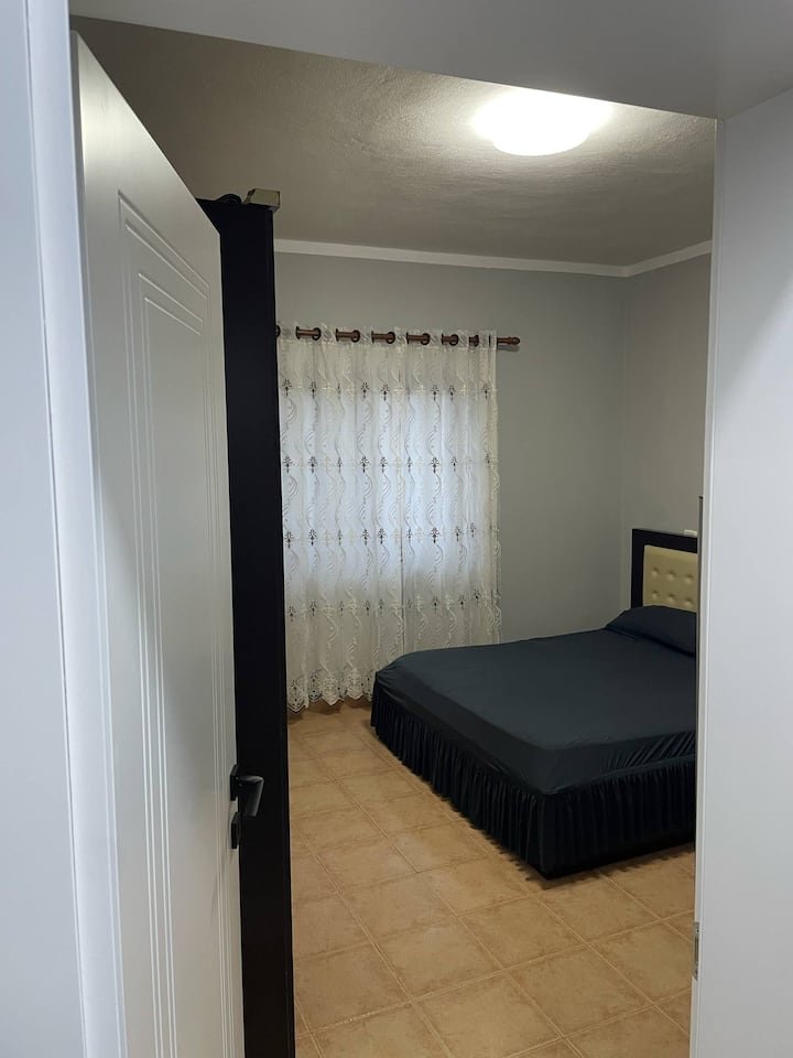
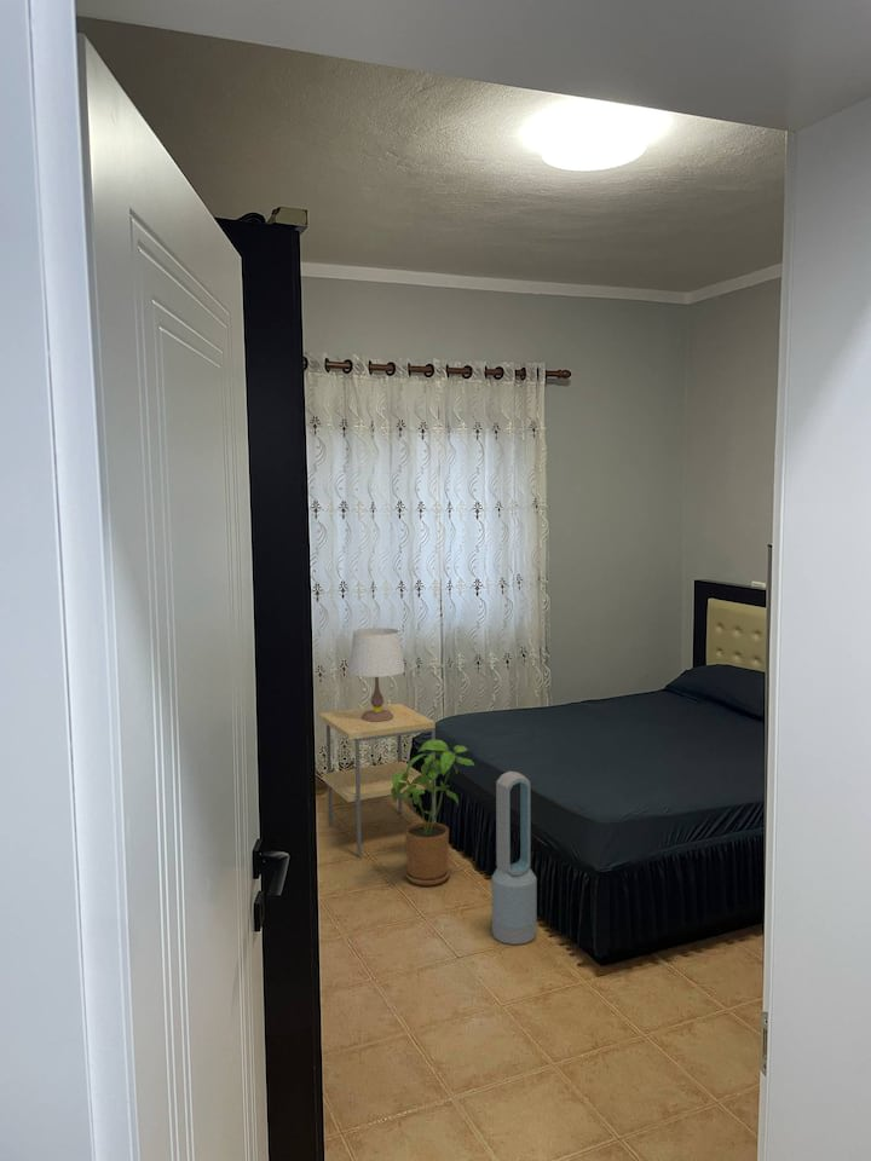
+ air purifier [490,770,538,946]
+ table lamp [347,626,406,722]
+ house plant [391,739,475,886]
+ side table [318,703,437,857]
